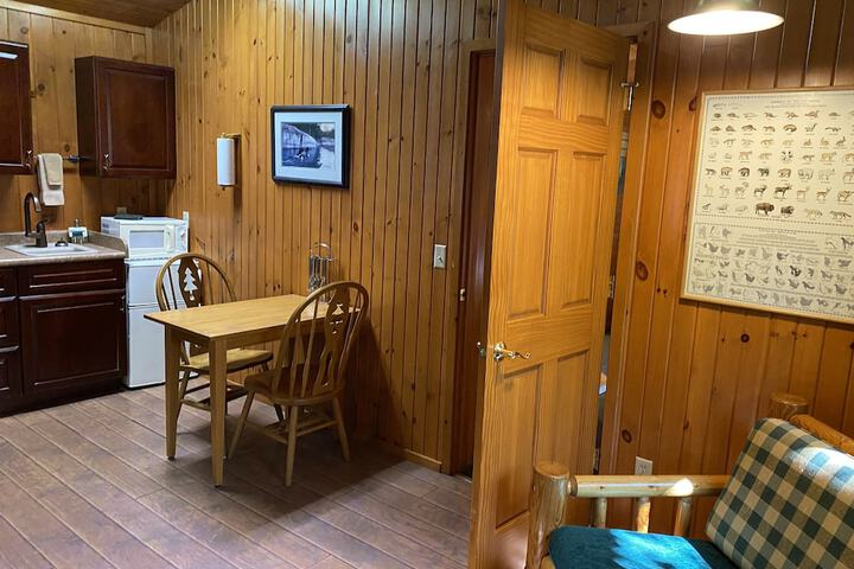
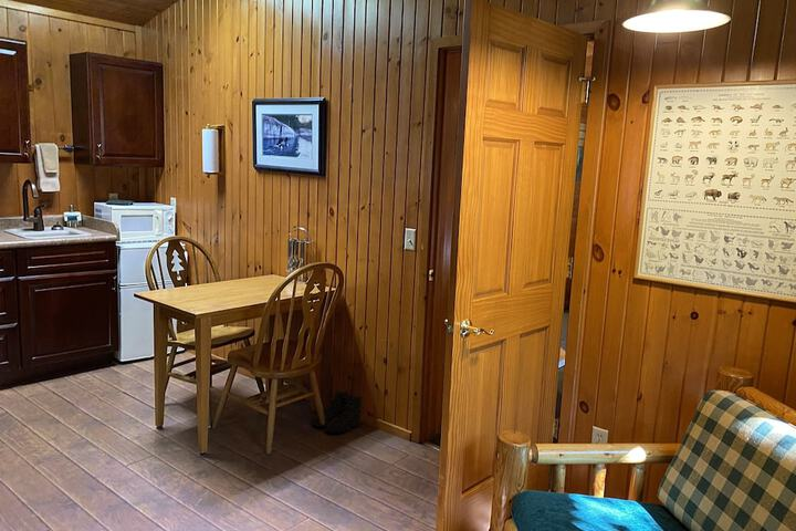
+ boots [312,388,364,435]
